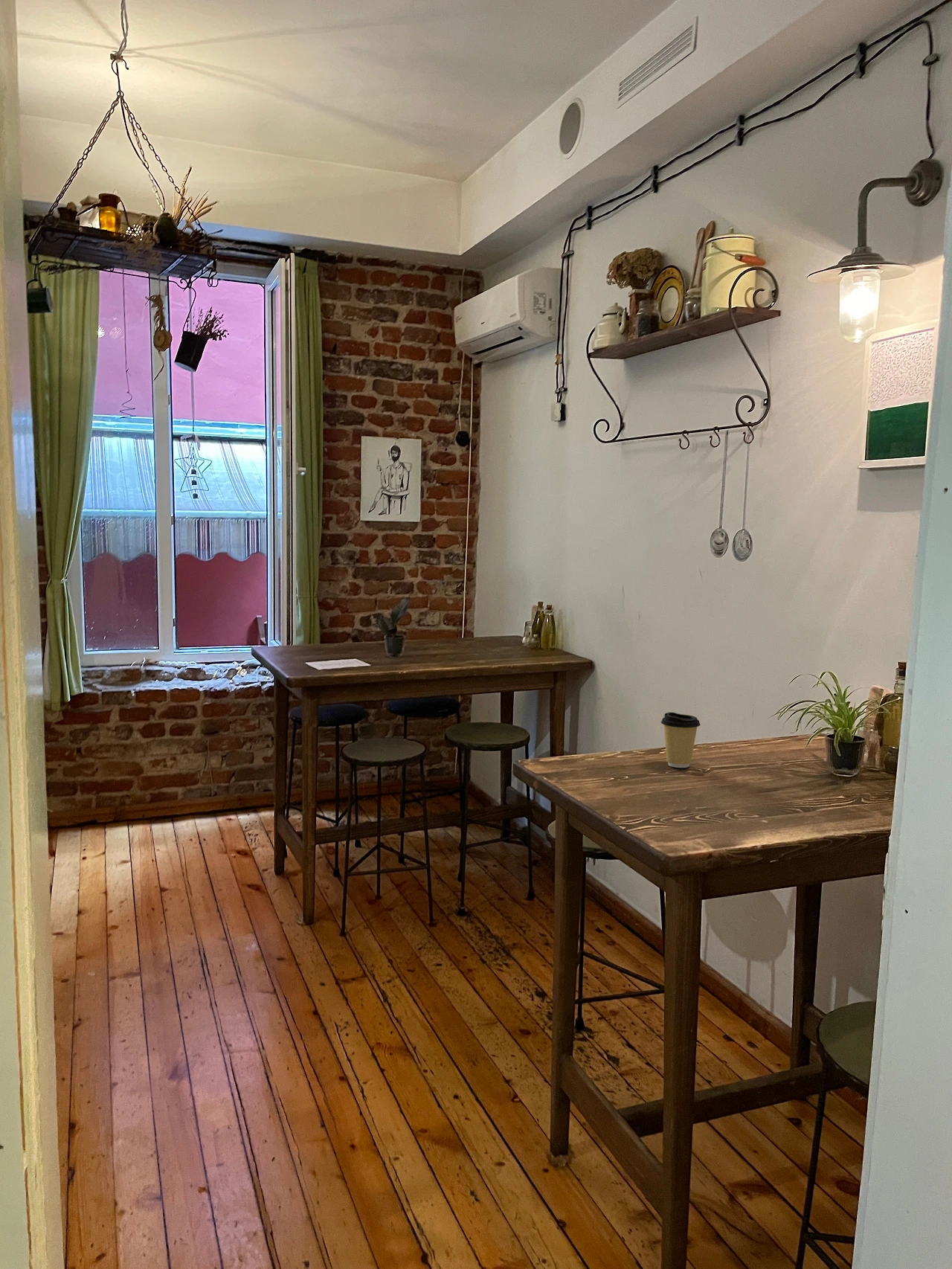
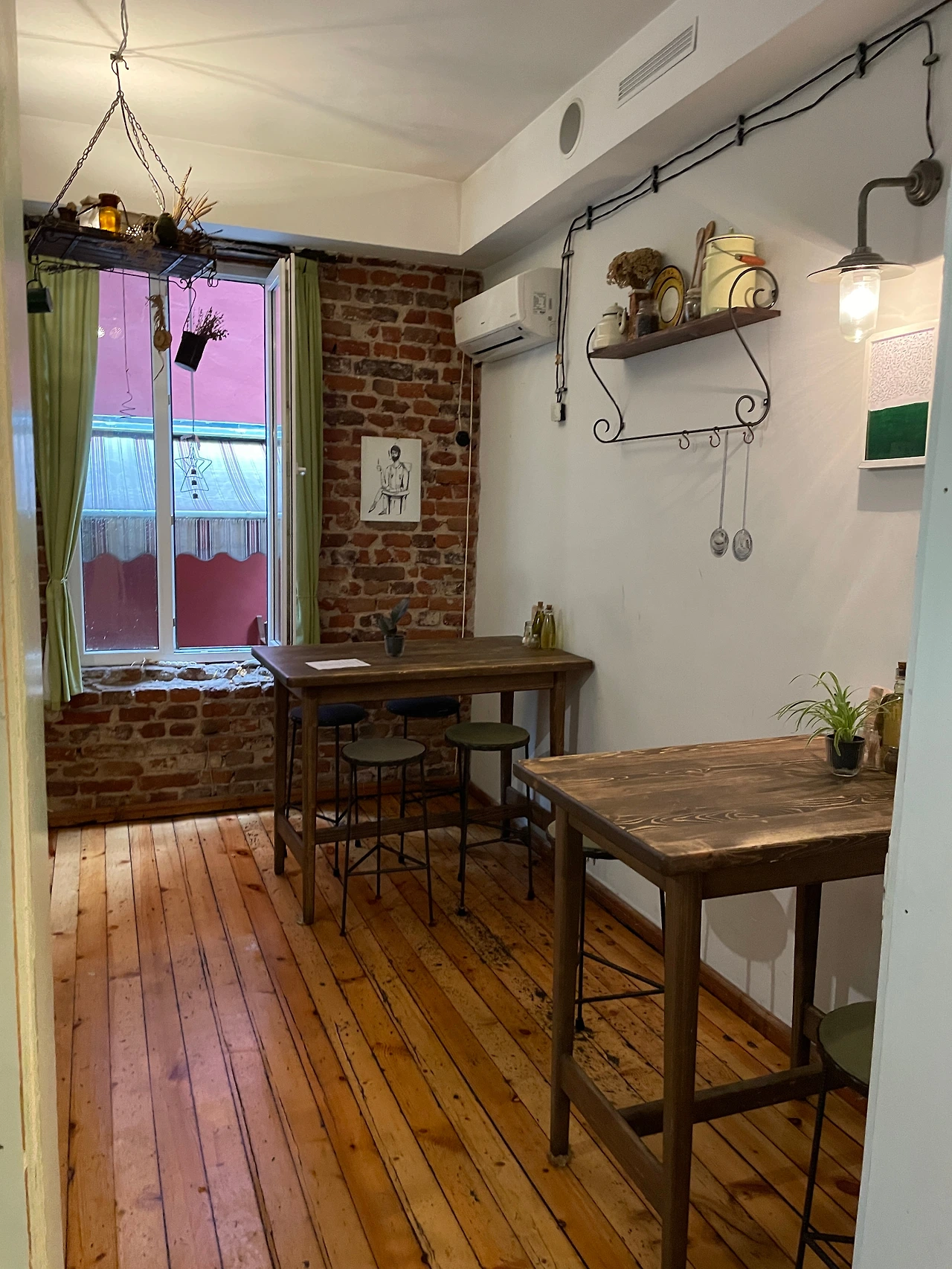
- coffee cup [660,712,701,768]
